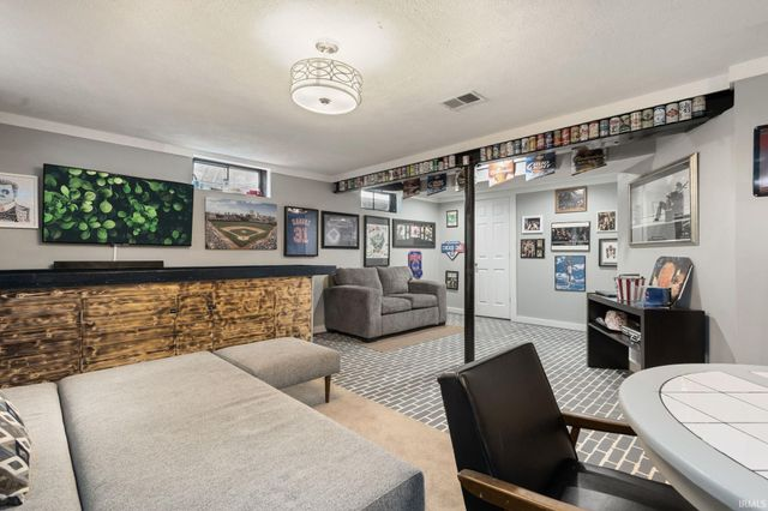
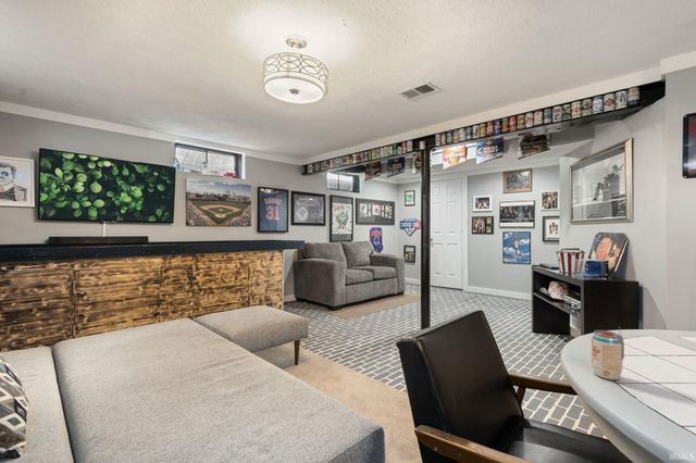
+ beverage can [591,325,625,381]
